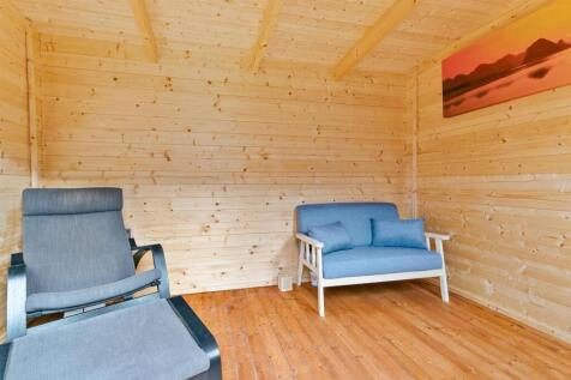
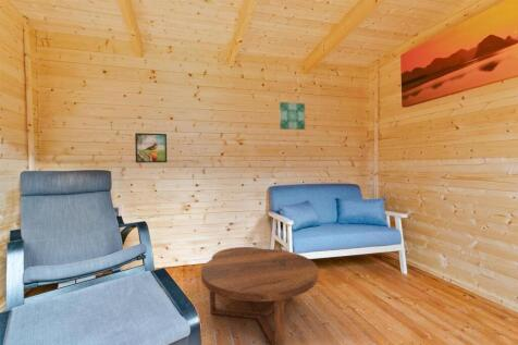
+ wall art [279,101,306,131]
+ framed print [134,132,168,163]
+ coffee table [200,246,319,345]
